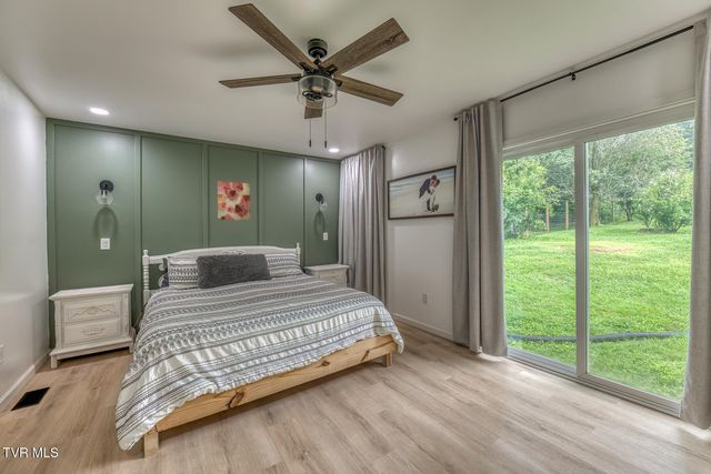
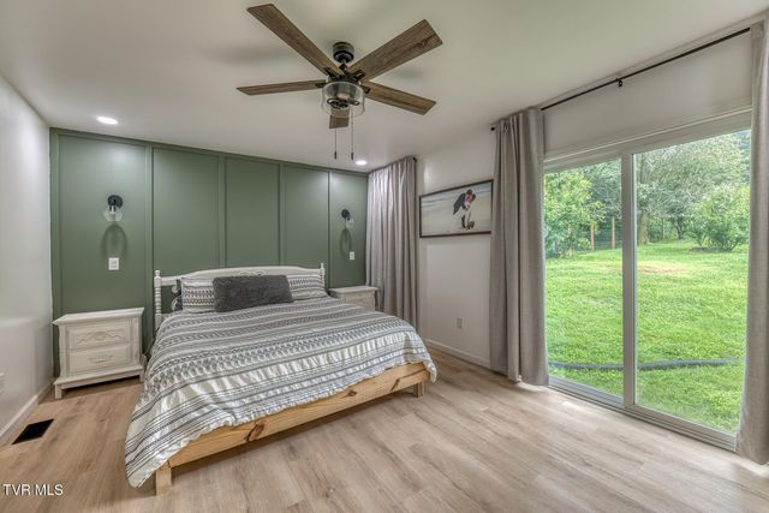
- wall art [217,180,251,221]
